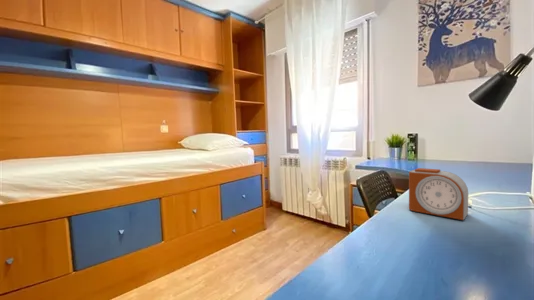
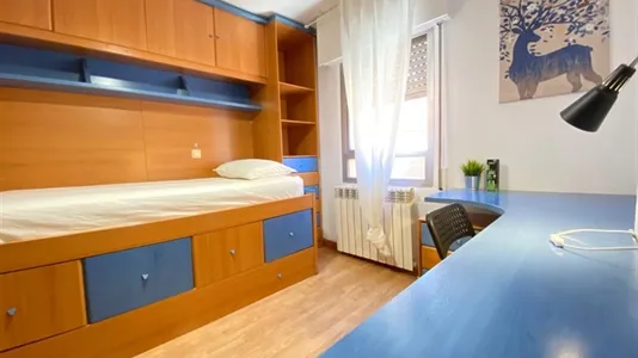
- alarm clock [408,167,469,221]
